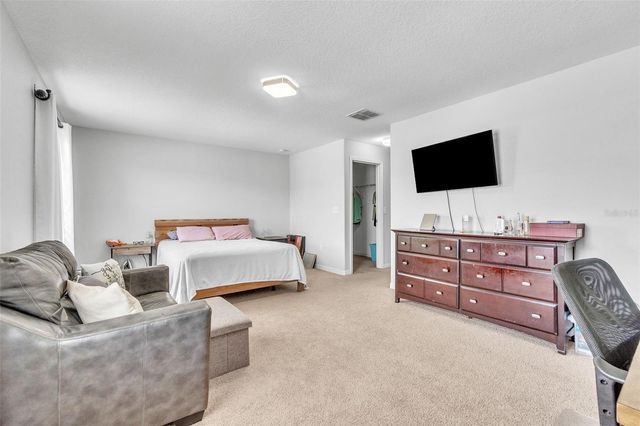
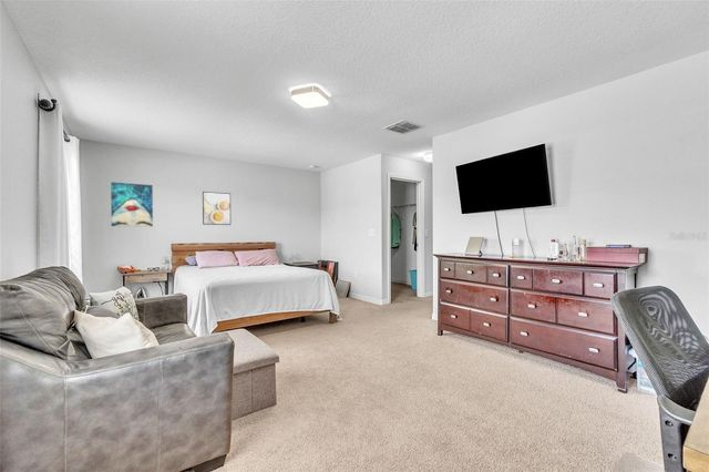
+ wall art [110,181,154,228]
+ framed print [202,191,232,226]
